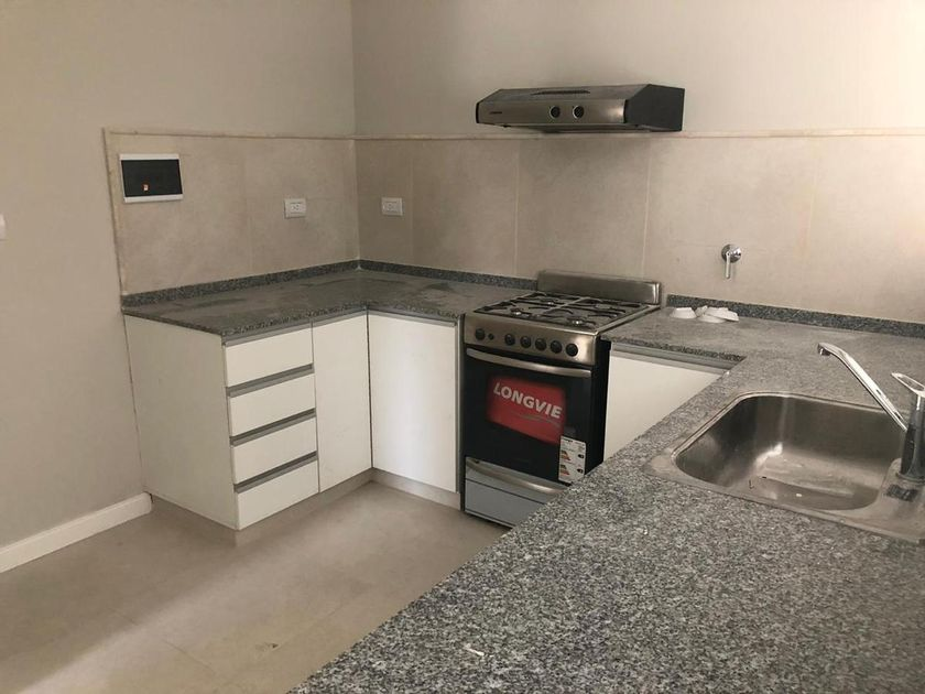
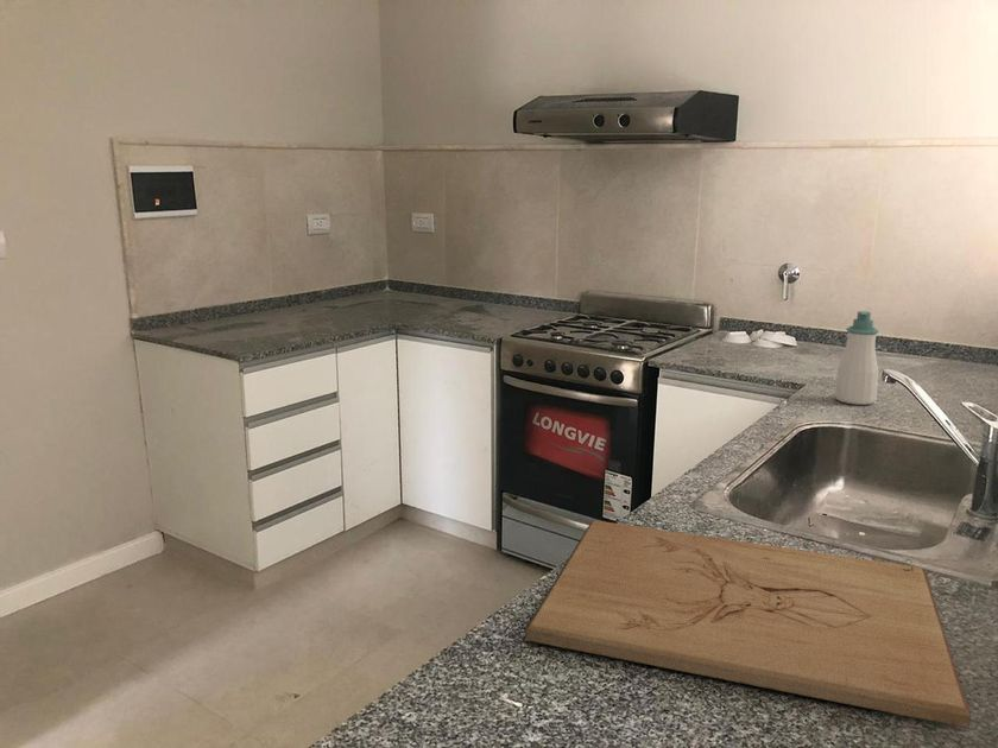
+ cutting board [524,519,972,729]
+ soap bottle [834,310,879,406]
